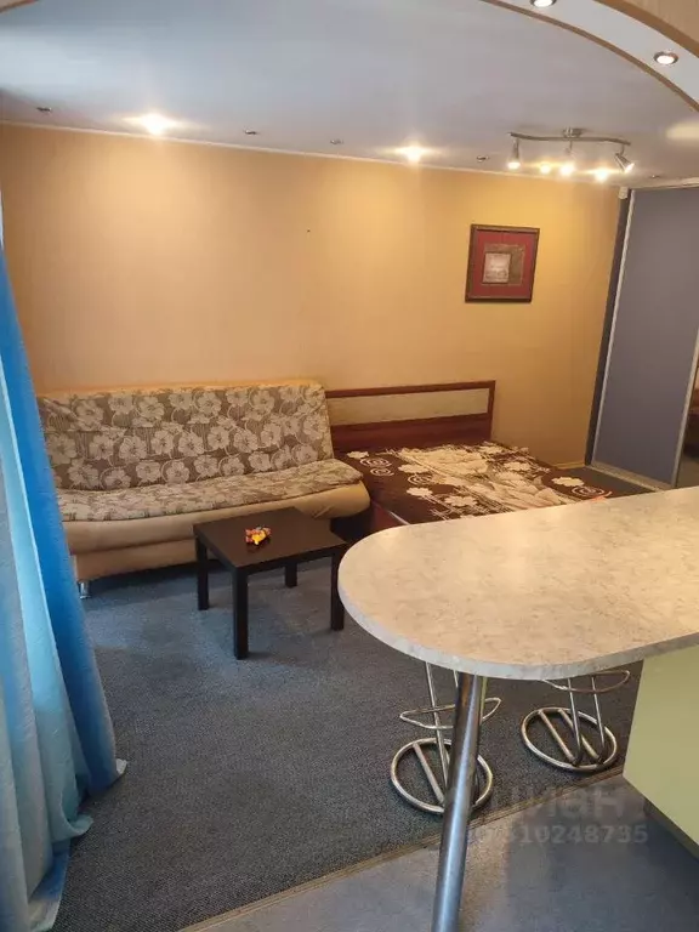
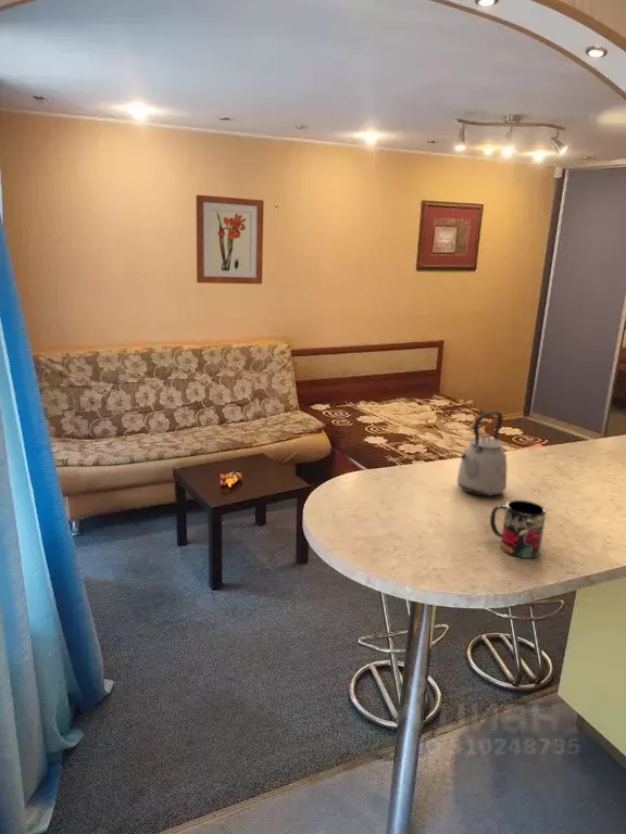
+ mug [489,500,547,559]
+ wall art [196,194,265,285]
+ kettle [455,410,508,497]
